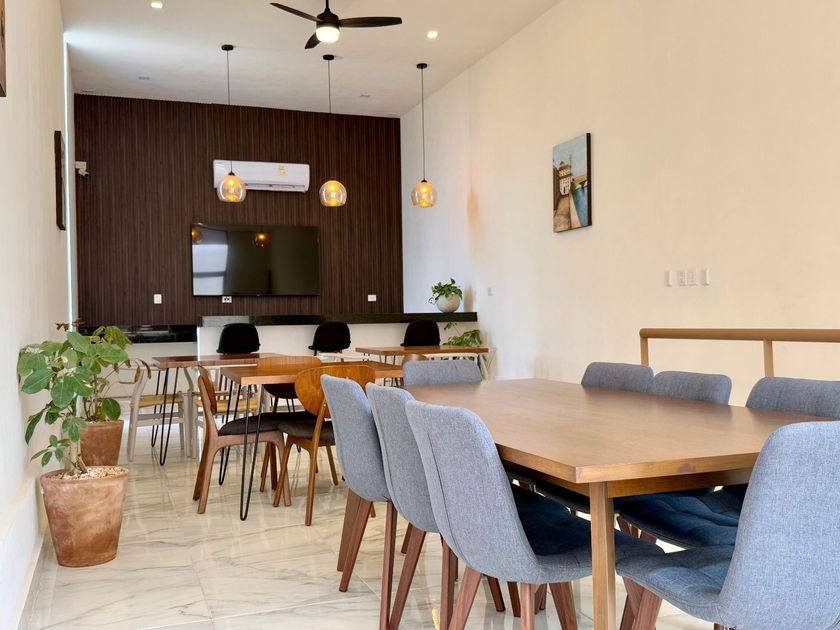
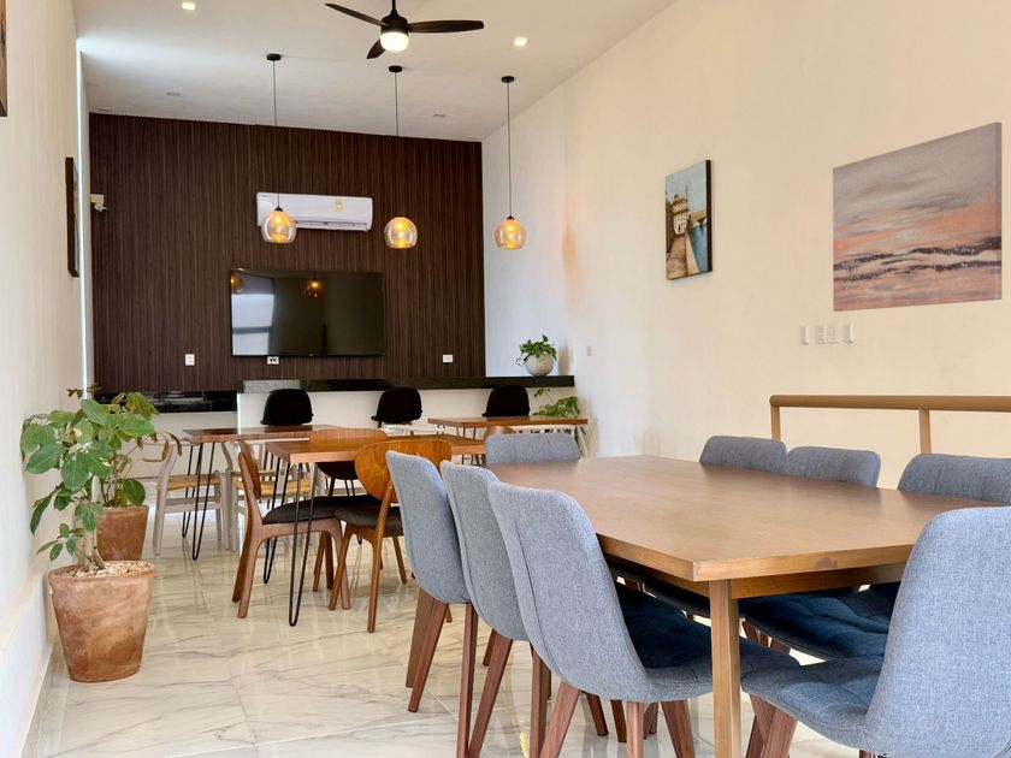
+ wall art [832,120,1003,313]
